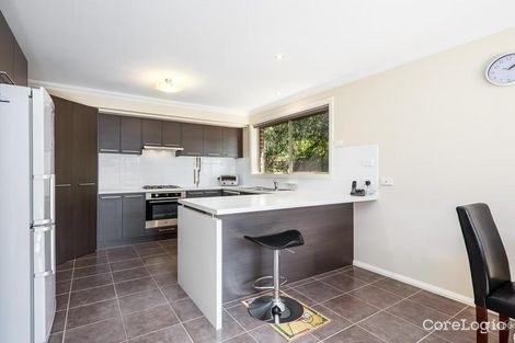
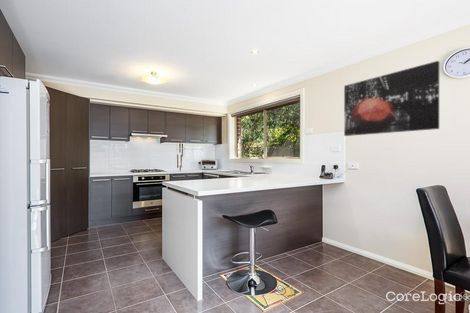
+ wall art [343,60,440,137]
